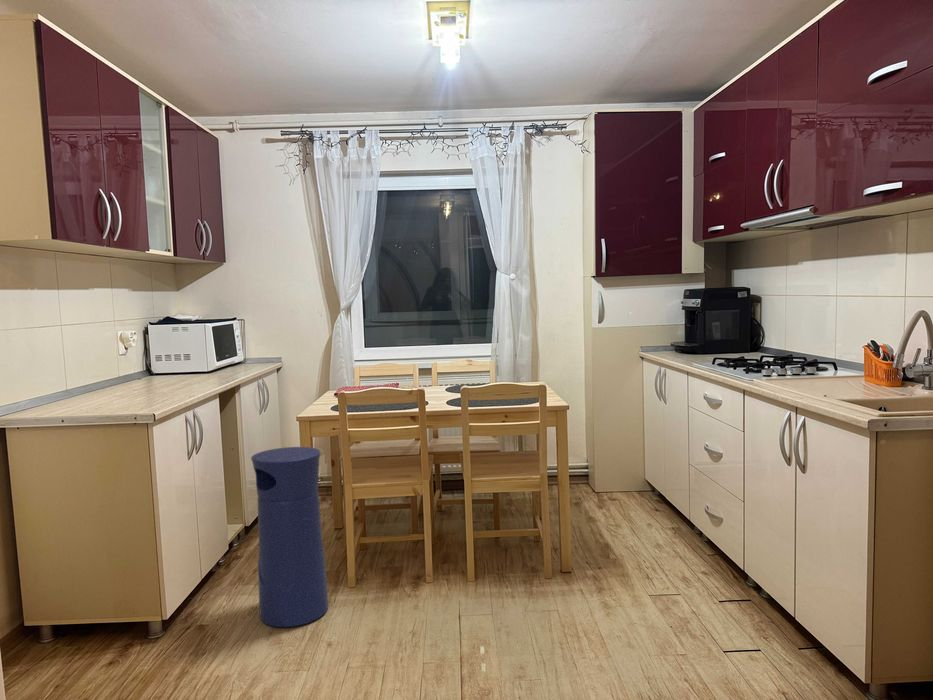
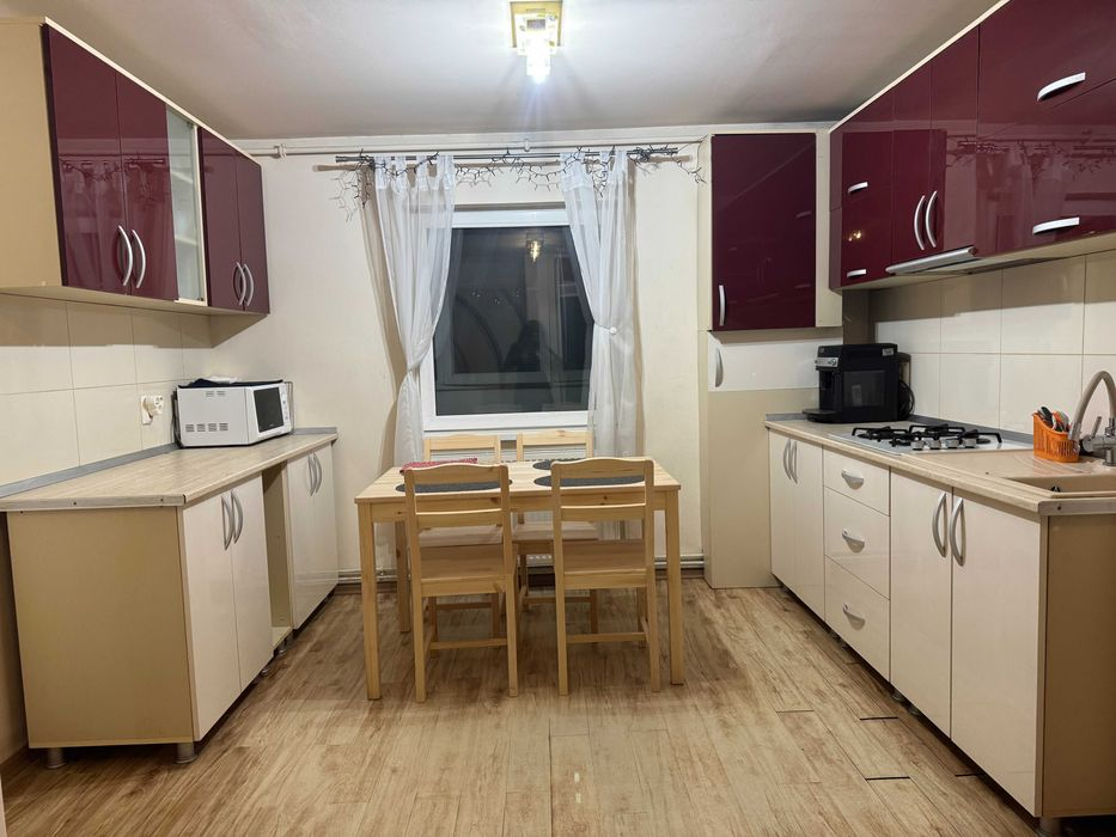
- trash can [250,446,329,628]
